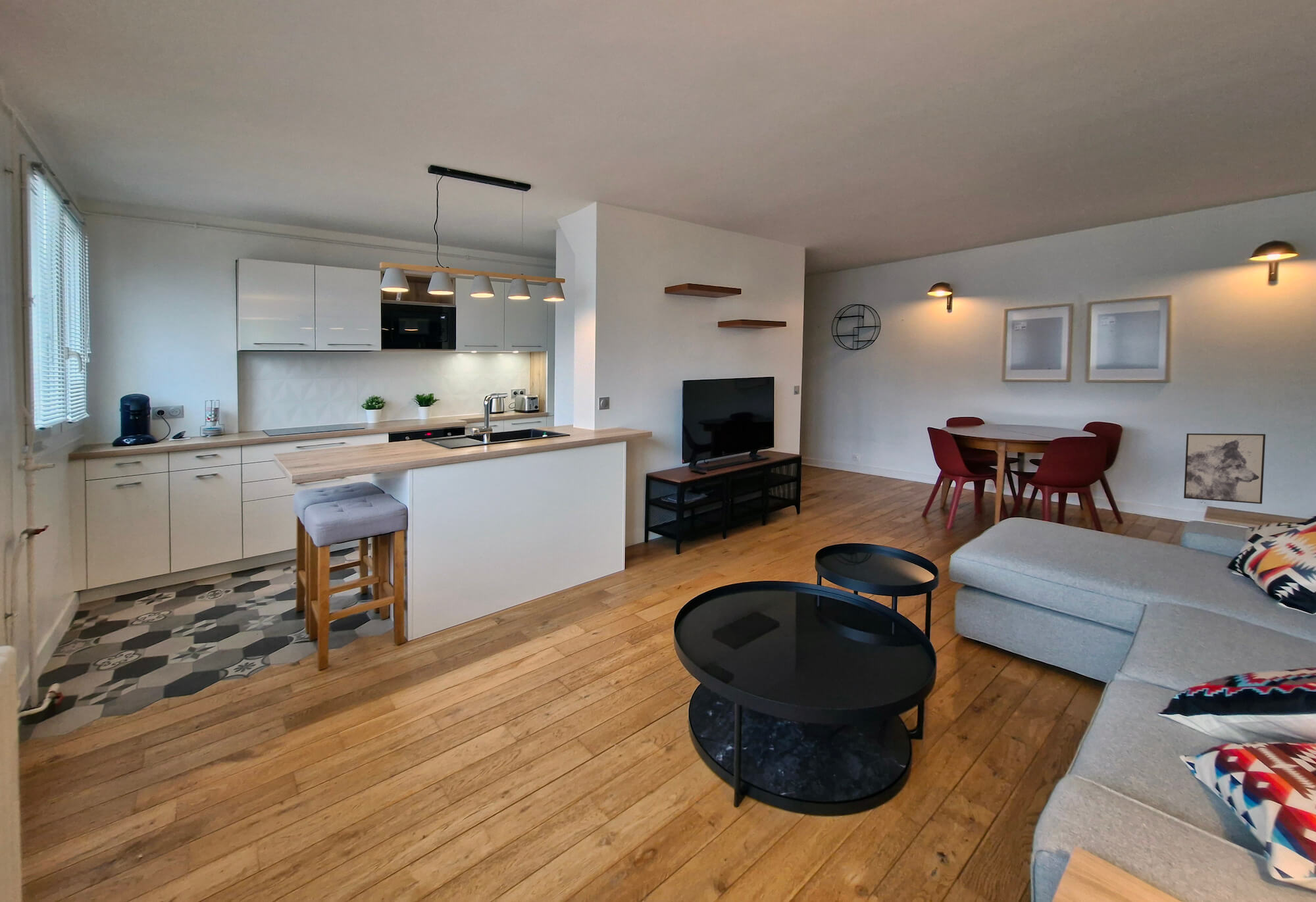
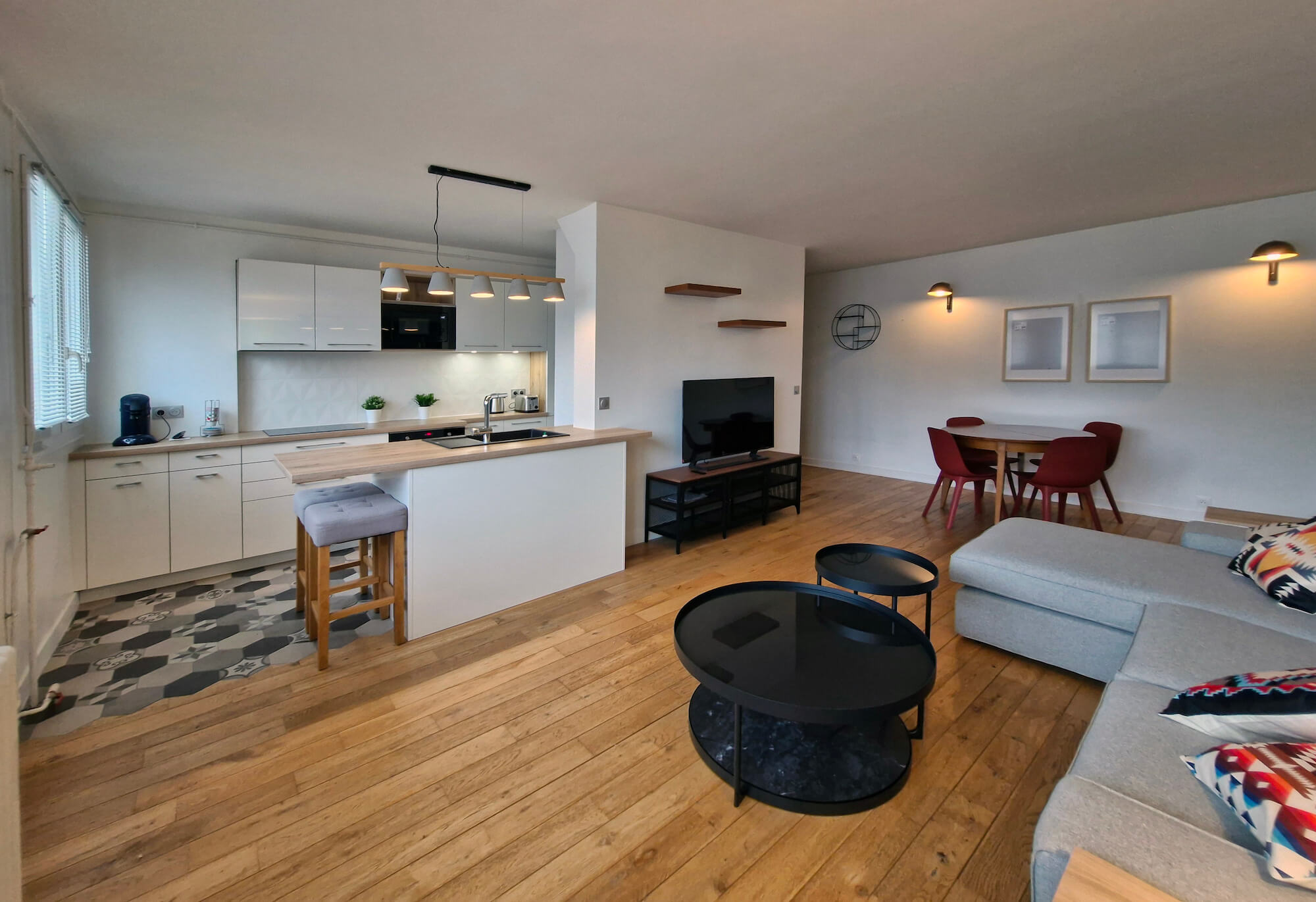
- wall art [1183,433,1266,505]
